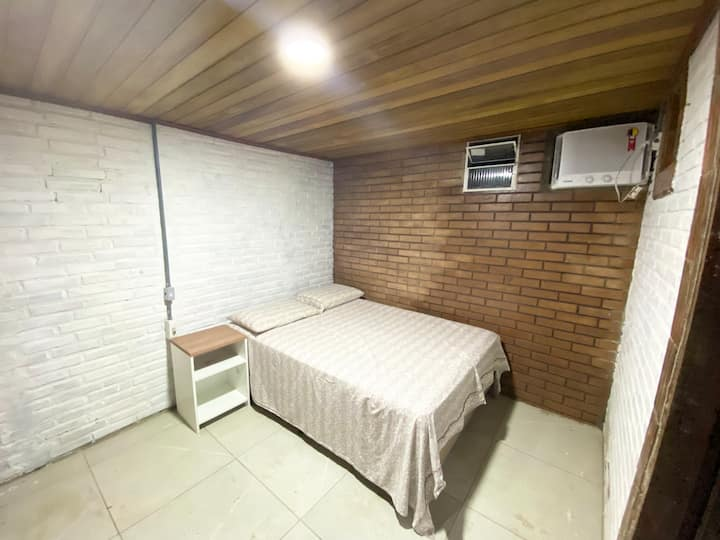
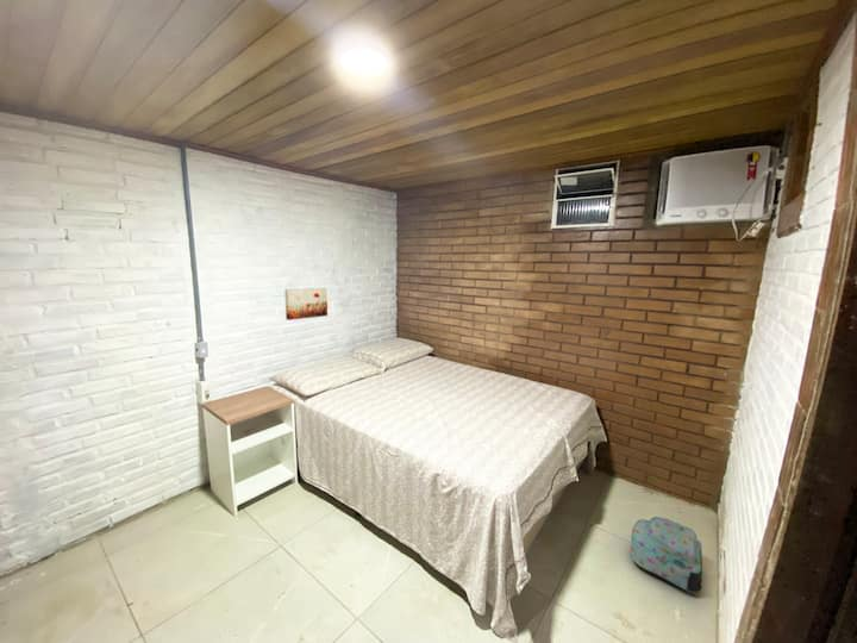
+ backpack [628,516,703,594]
+ wall art [283,287,329,322]
